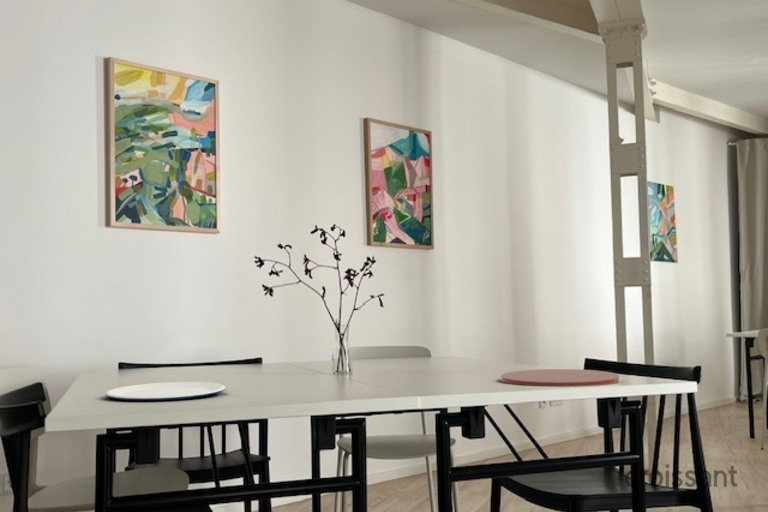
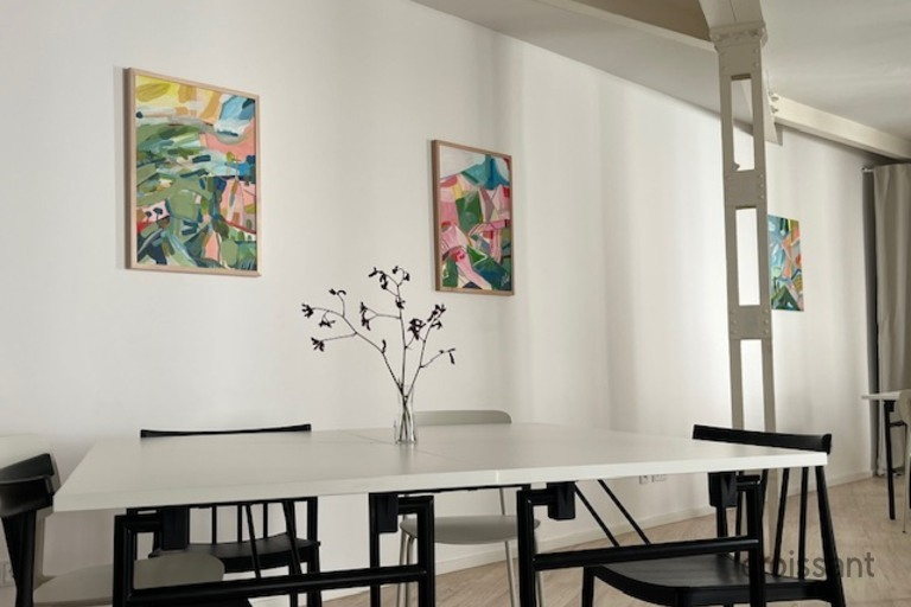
- plate [499,368,621,388]
- plate [104,381,226,402]
